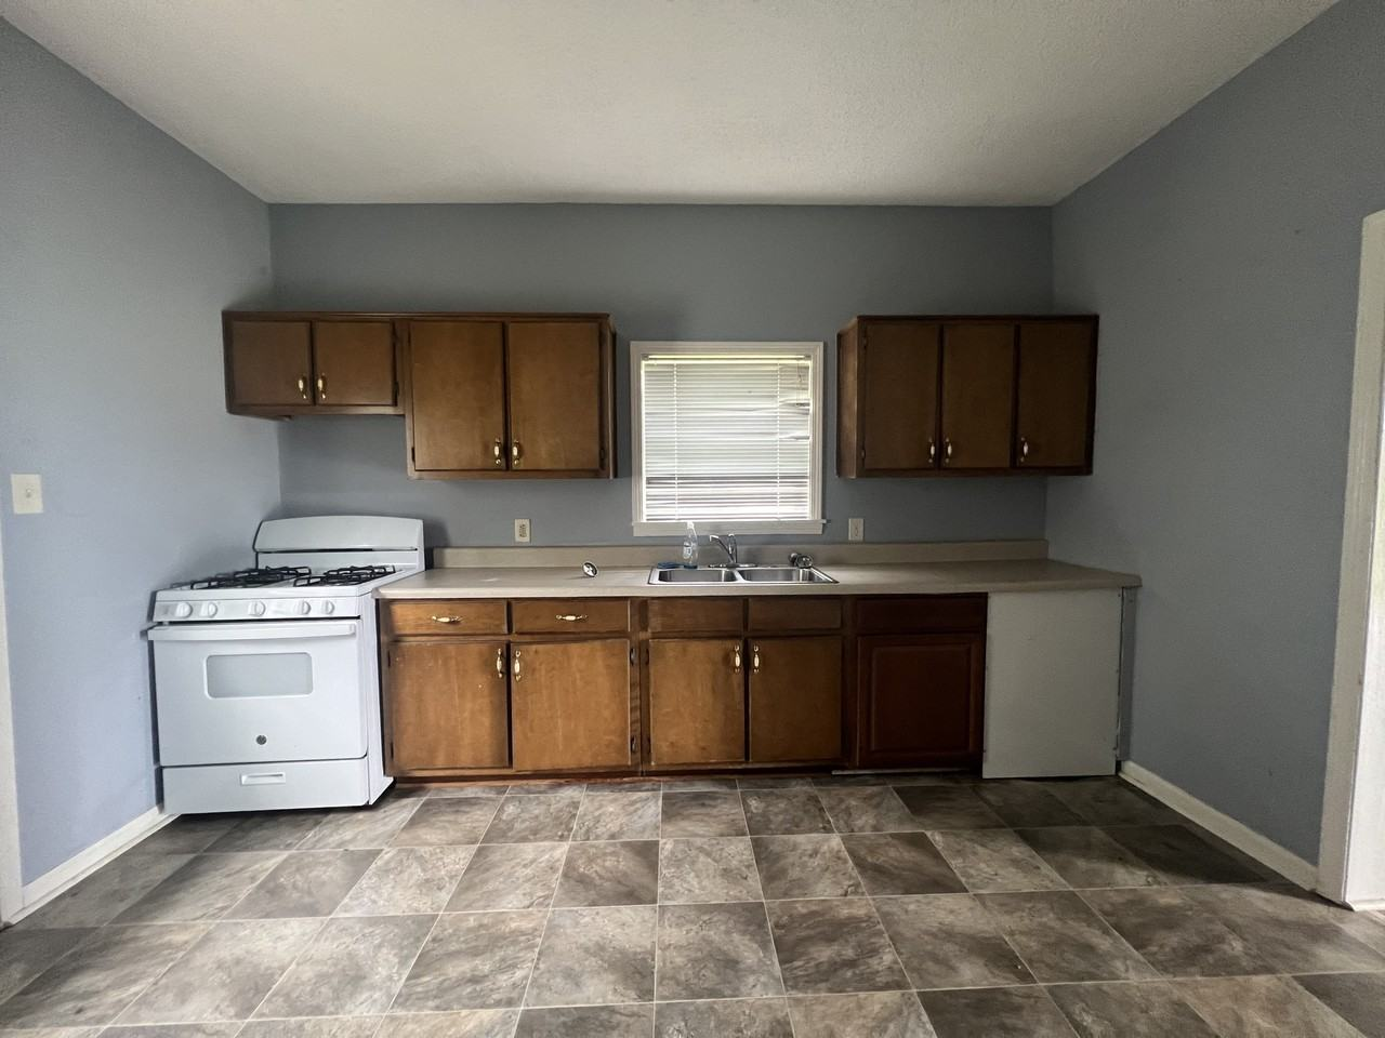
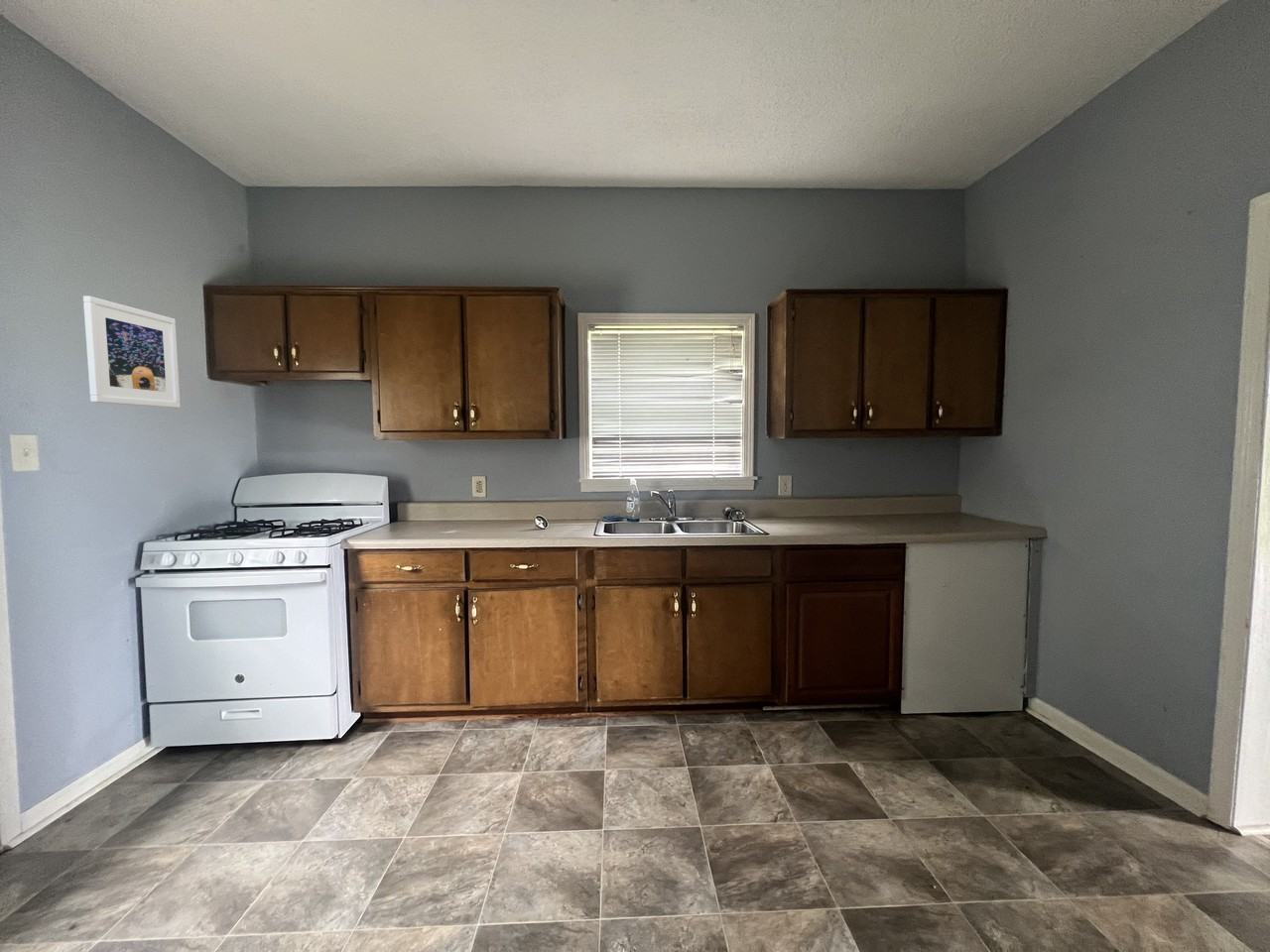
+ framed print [82,295,182,409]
